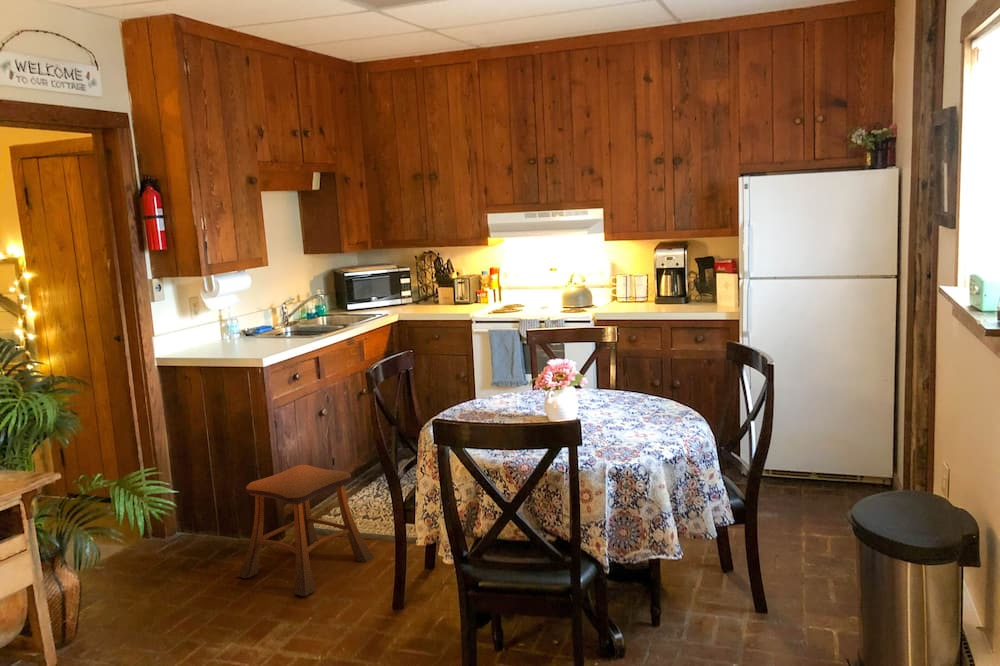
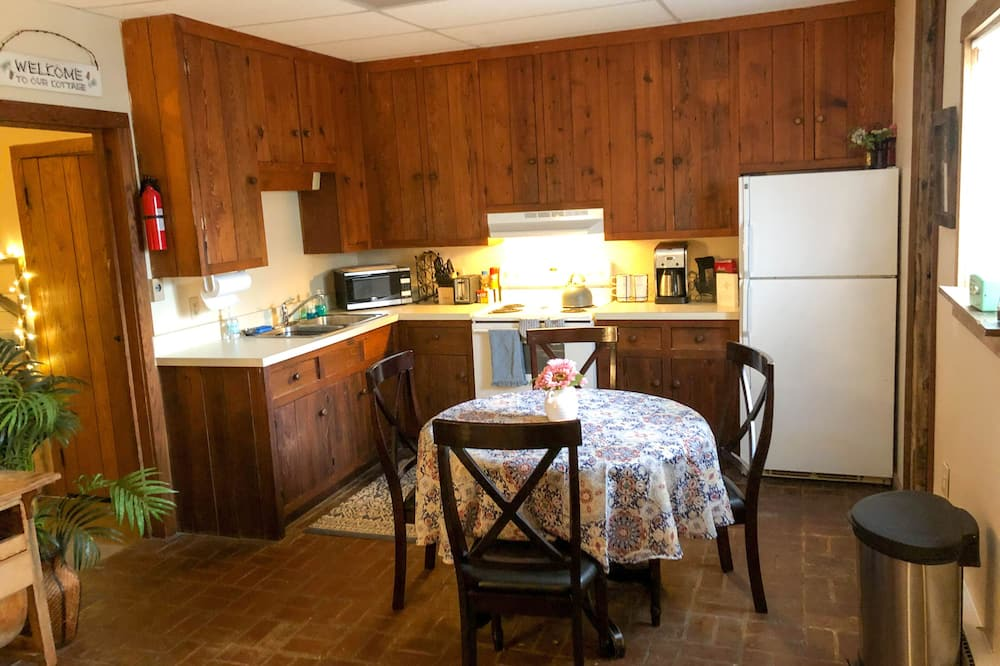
- stool [237,464,375,597]
